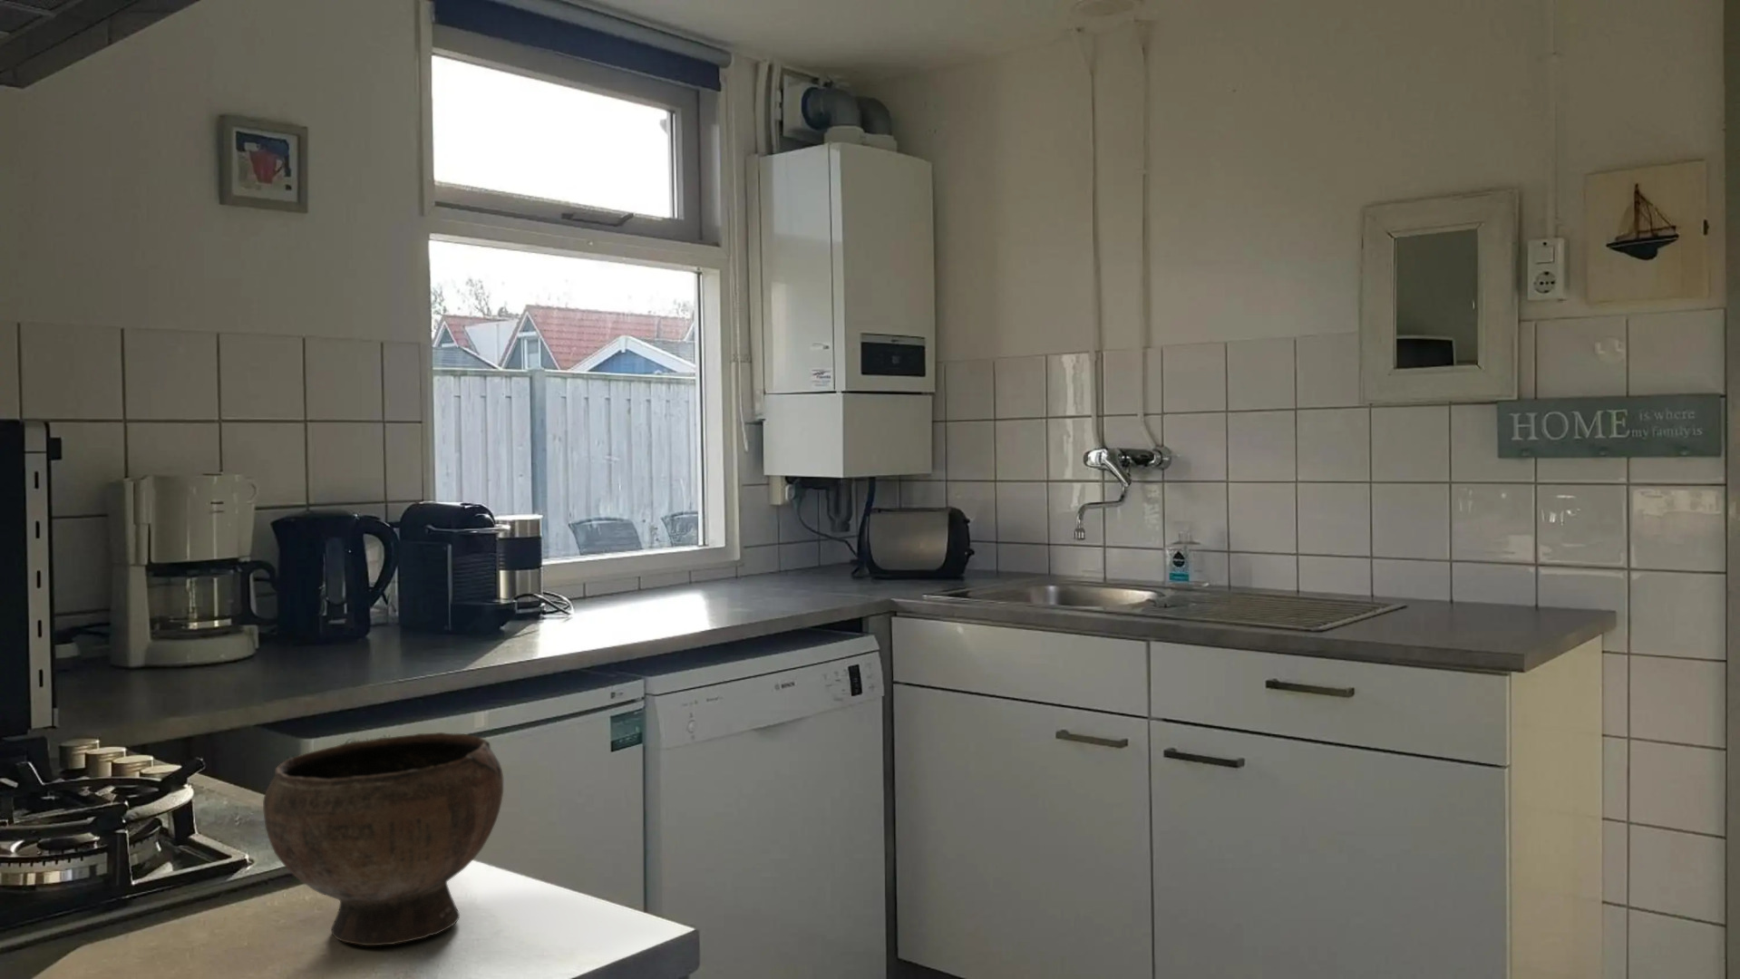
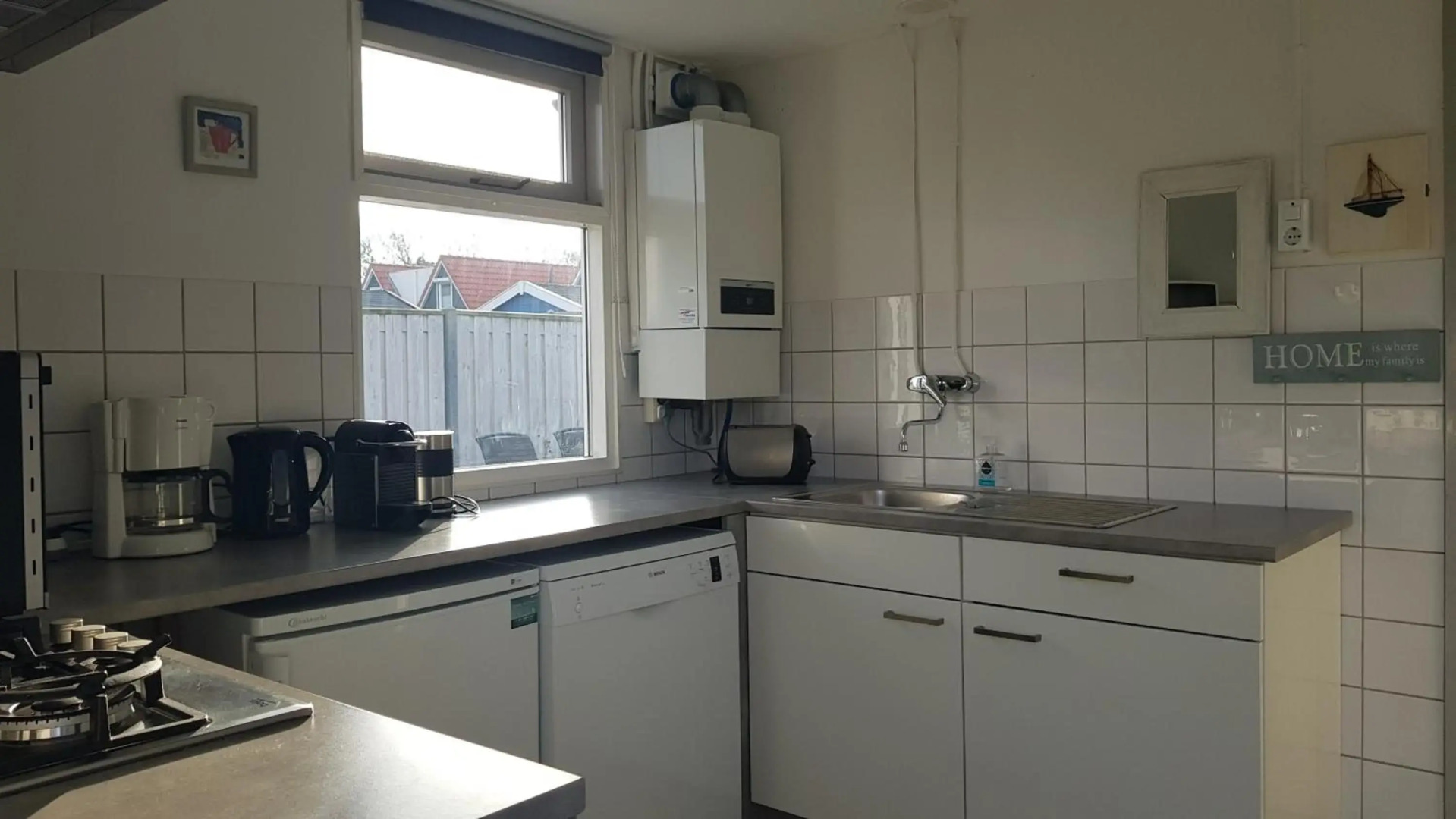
- bowl [262,732,504,947]
